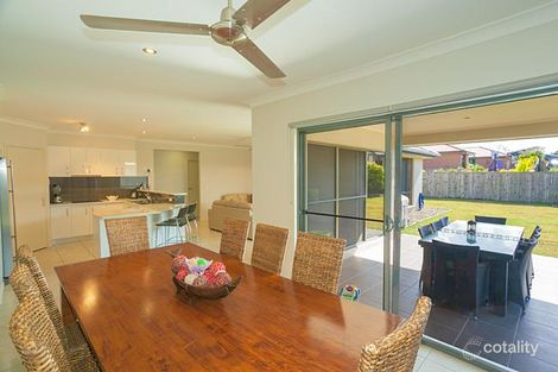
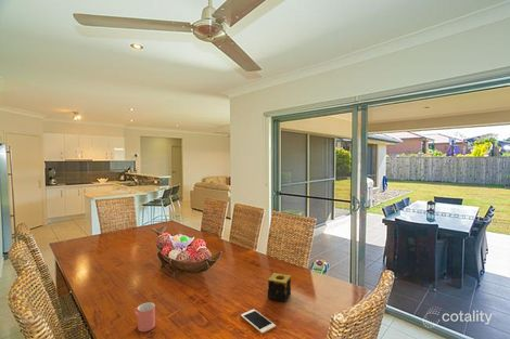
+ candle [267,272,292,303]
+ cell phone [240,309,277,335]
+ cup [133,301,156,333]
